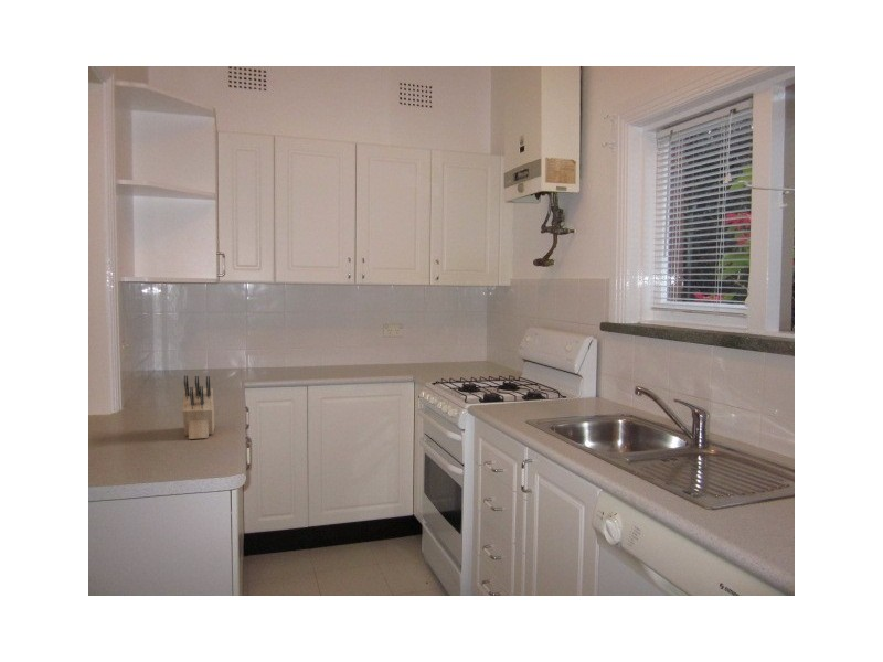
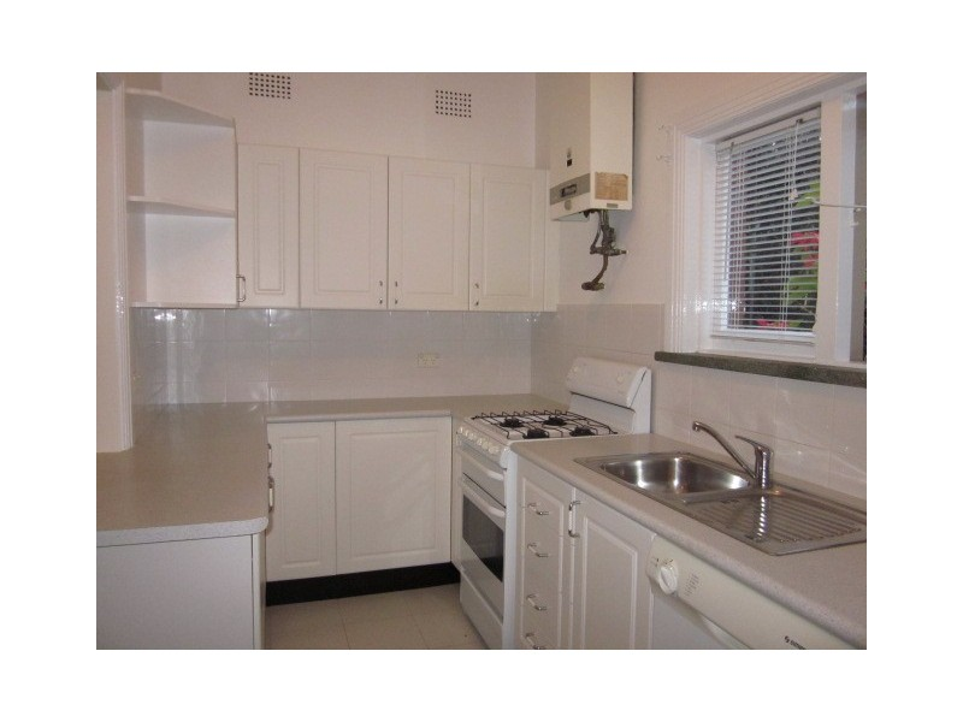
- knife block [181,375,215,440]
